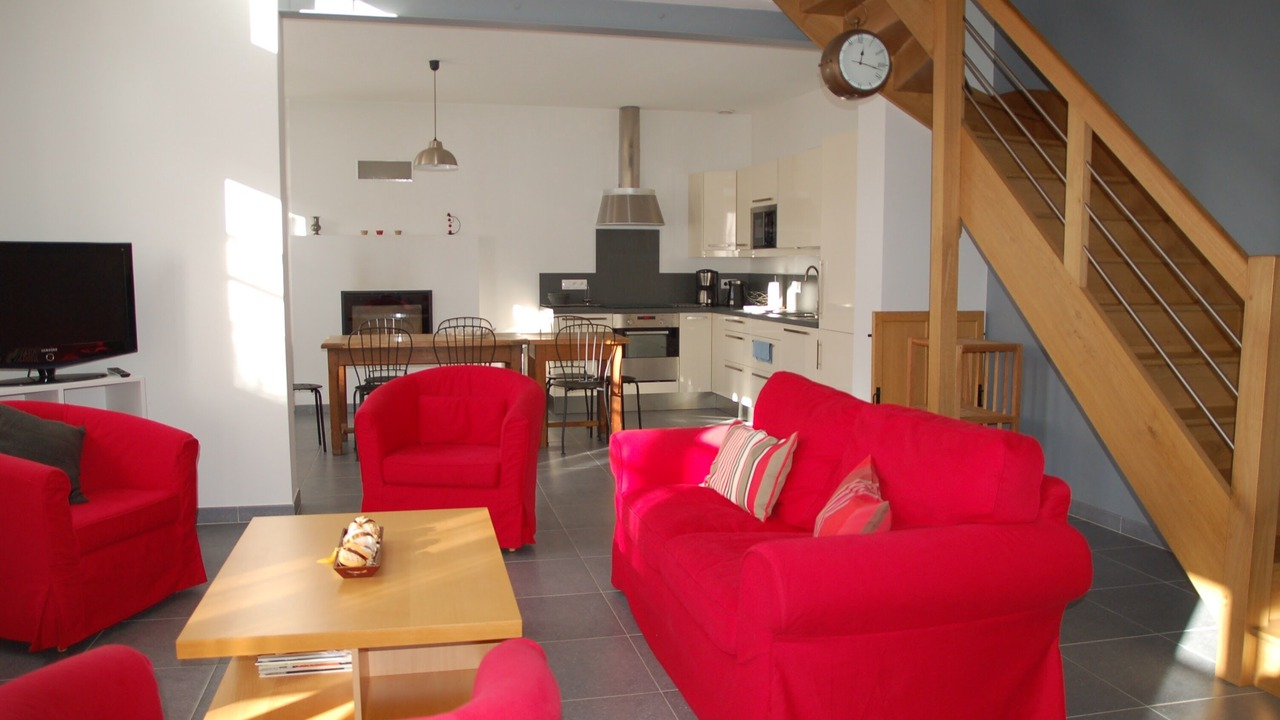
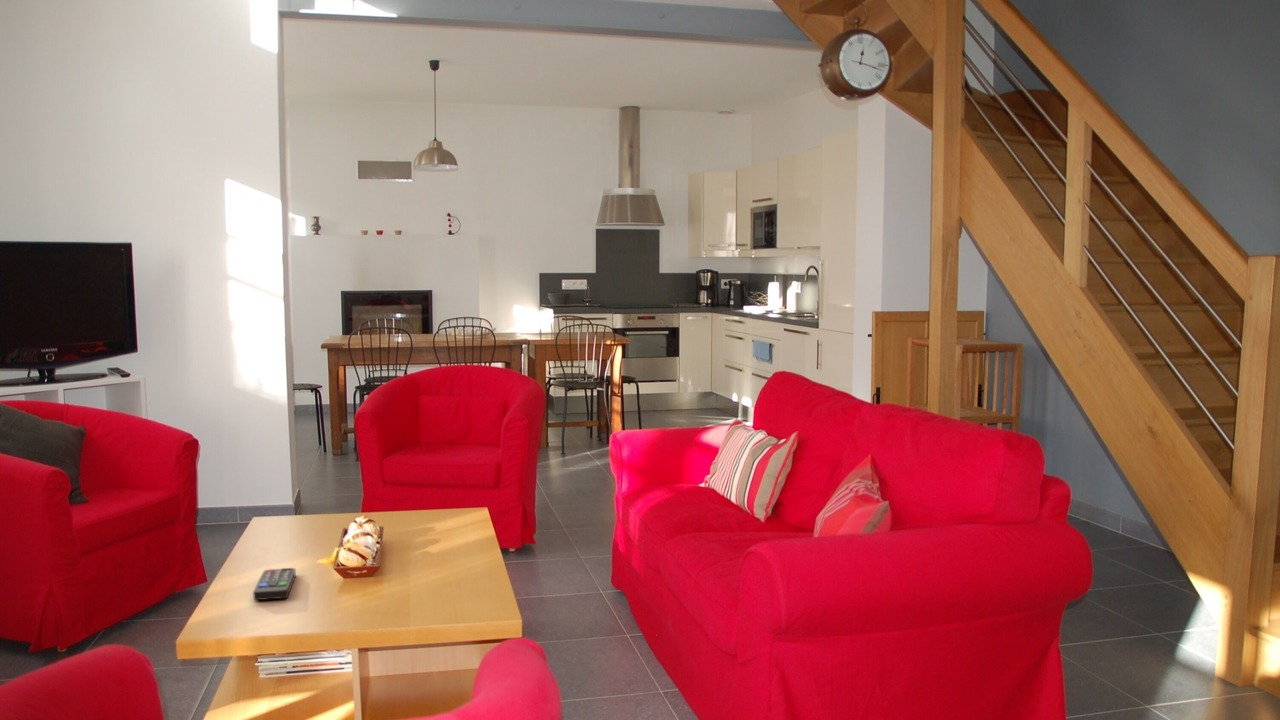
+ remote control [252,567,296,601]
